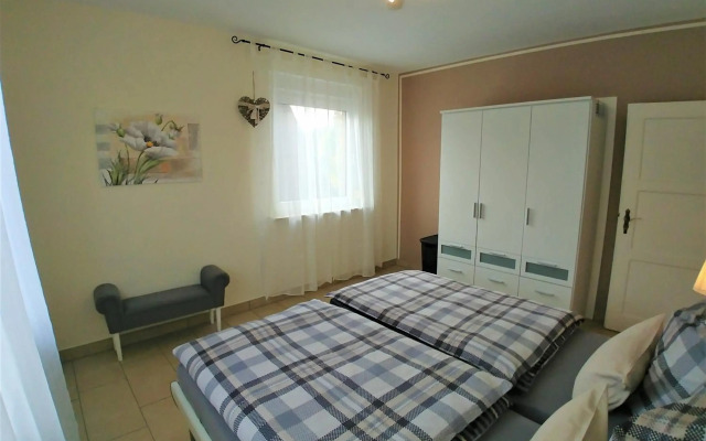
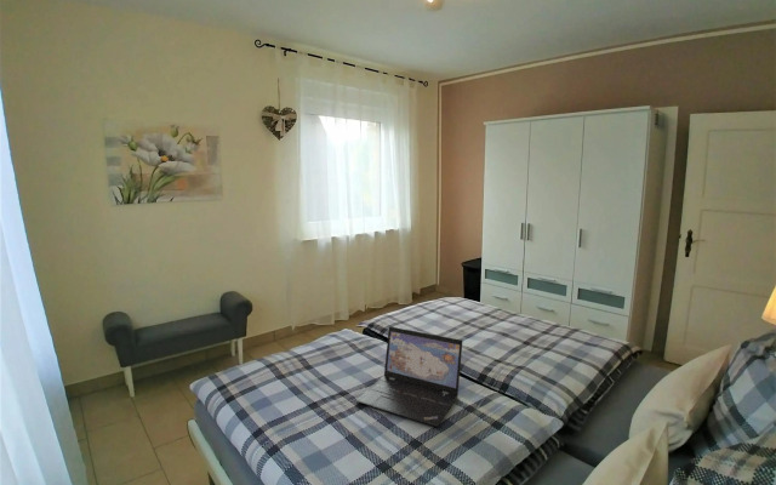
+ laptop [355,325,463,428]
